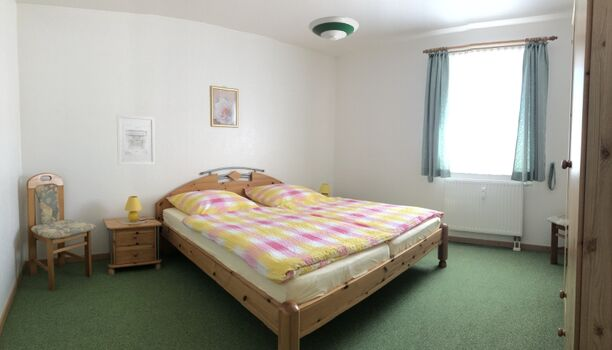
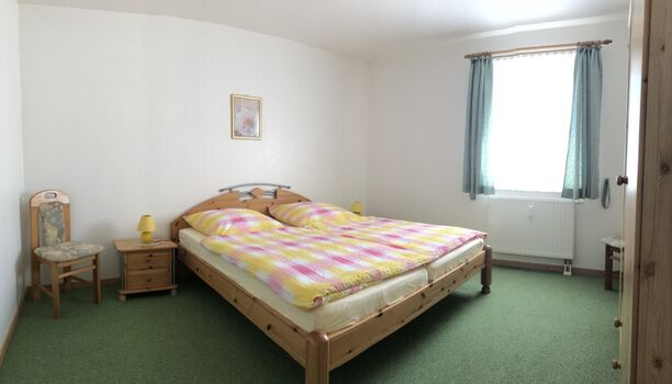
- wall art [116,113,156,166]
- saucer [308,15,360,41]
